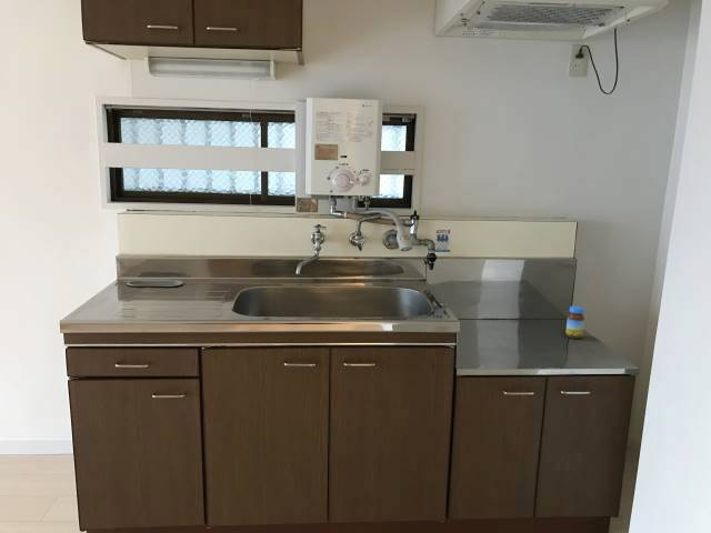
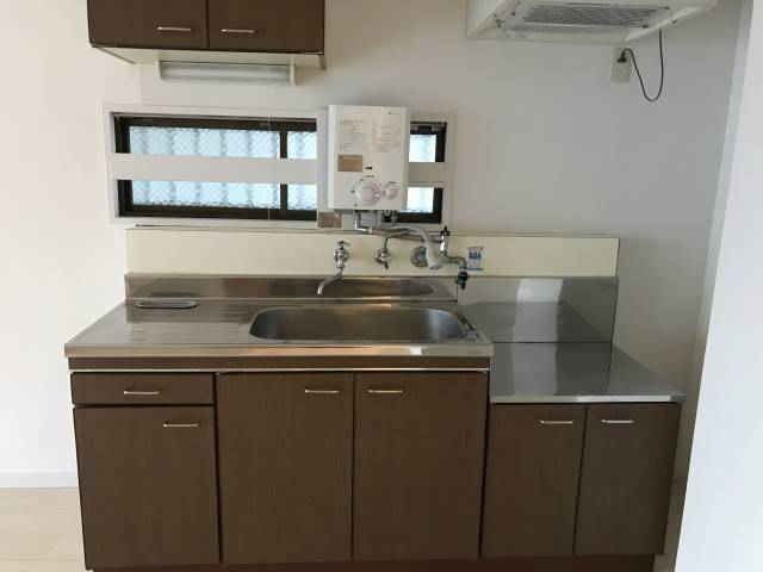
- jar [564,305,585,340]
